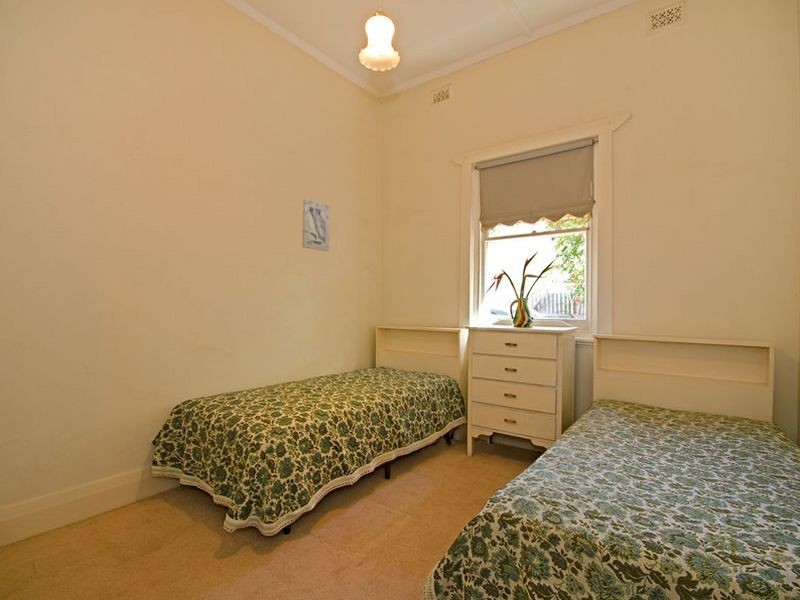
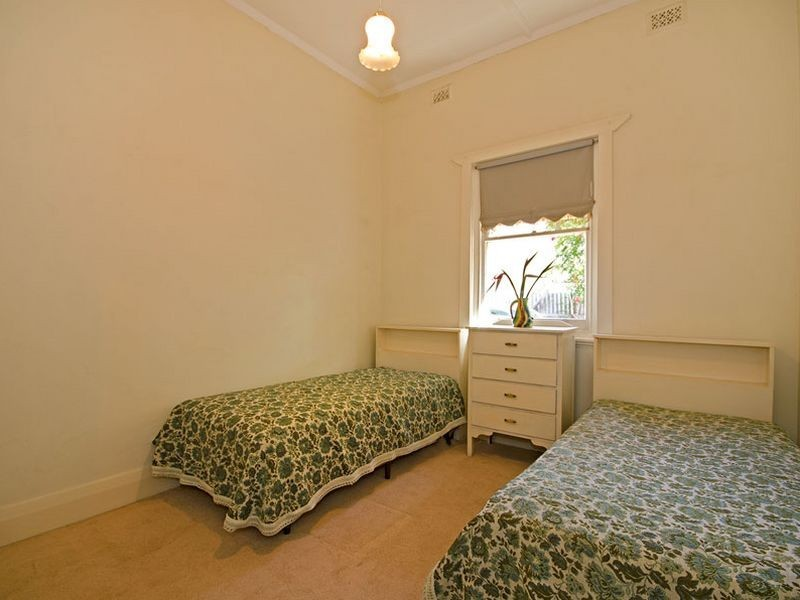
- wall art [301,198,331,252]
